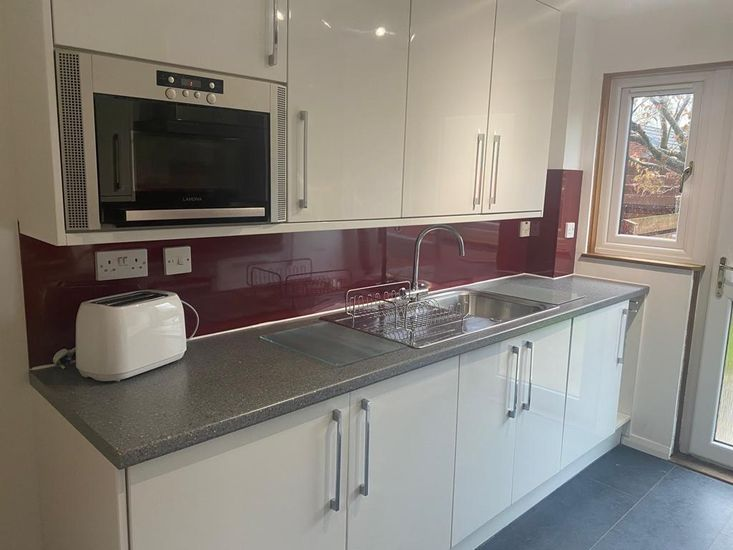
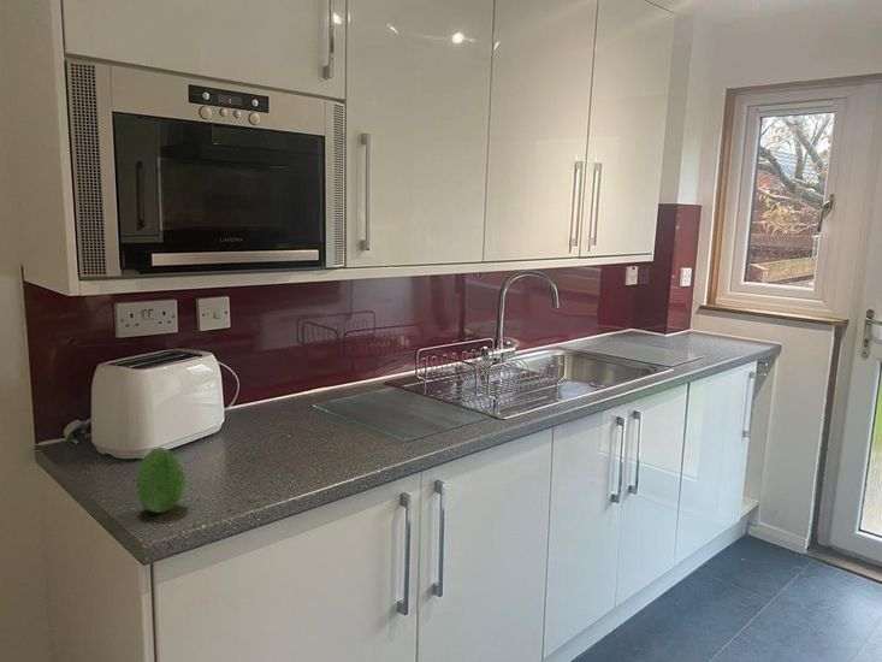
+ fruit [135,447,187,514]
